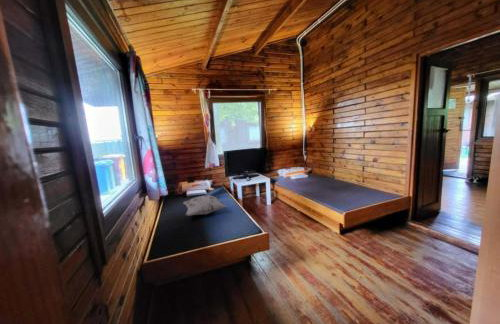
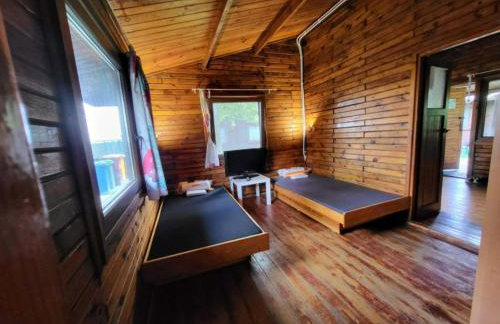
- decorative pillow [182,194,228,217]
